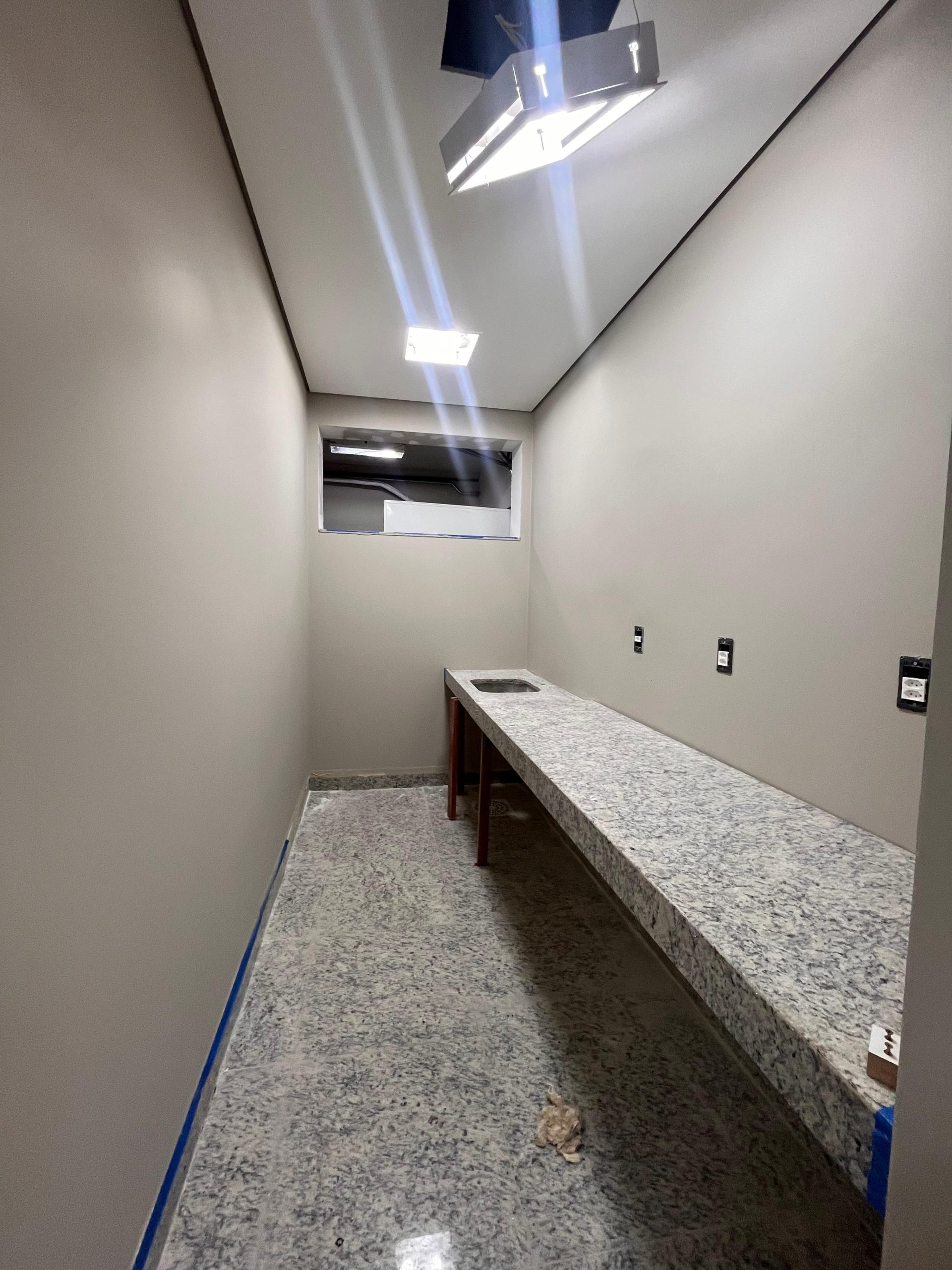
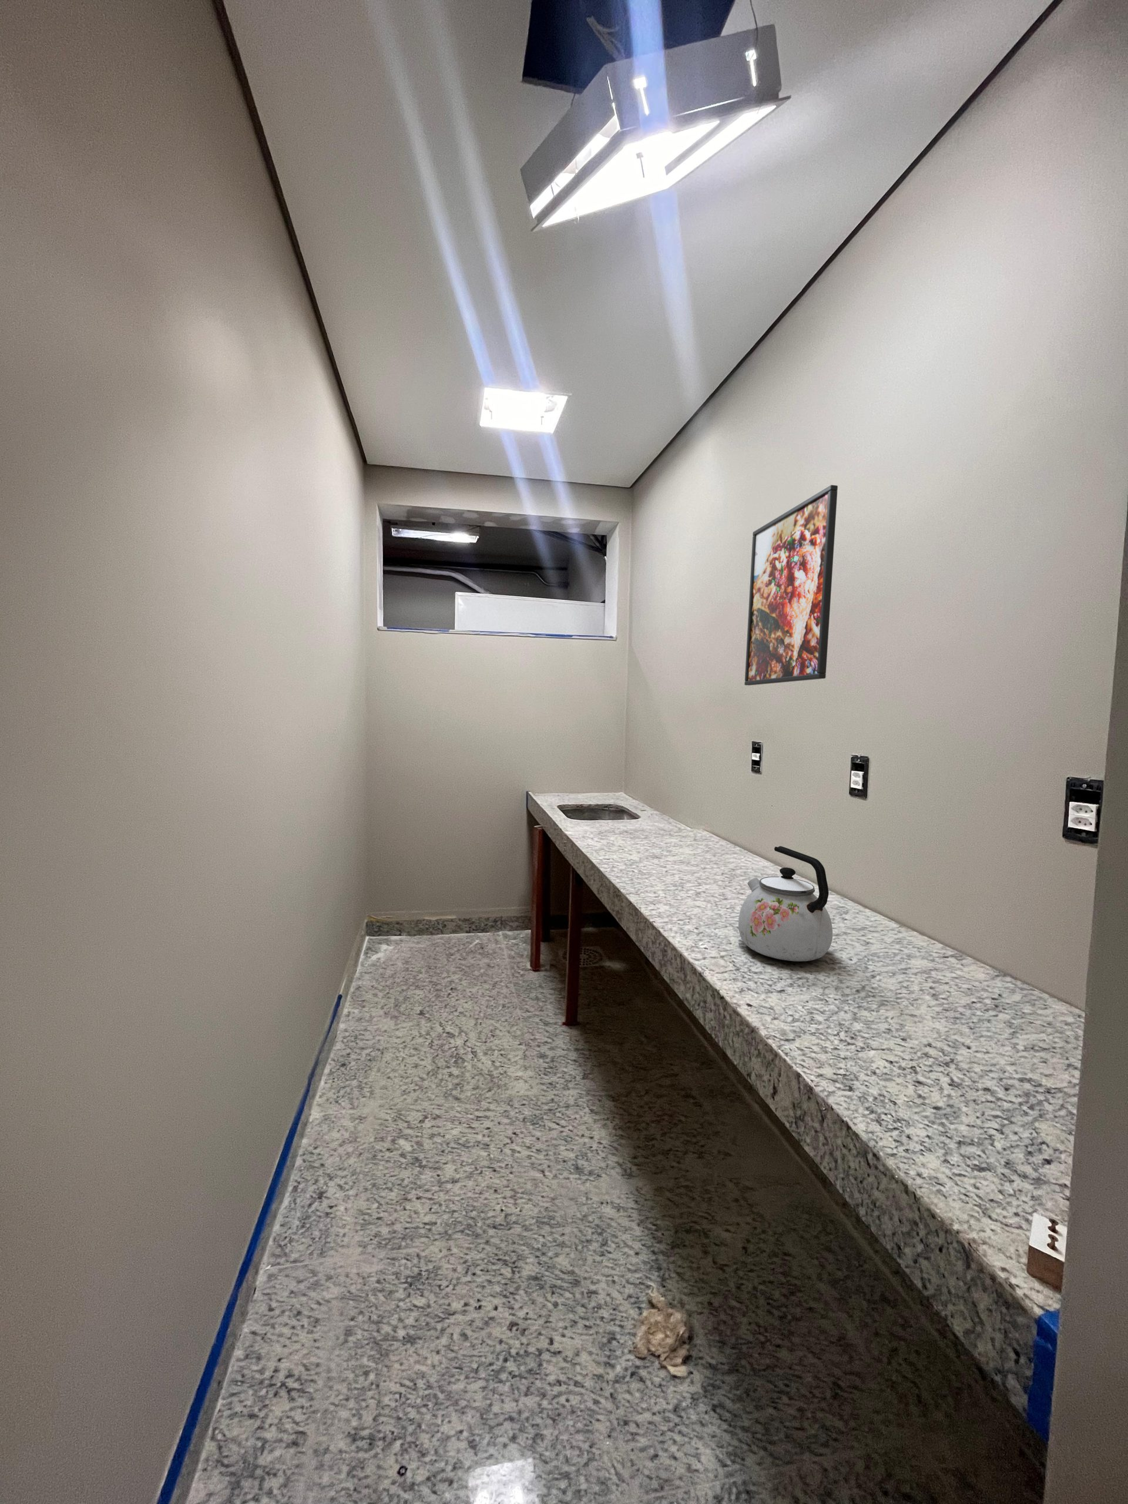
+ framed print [744,484,839,686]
+ kettle [738,846,833,962]
